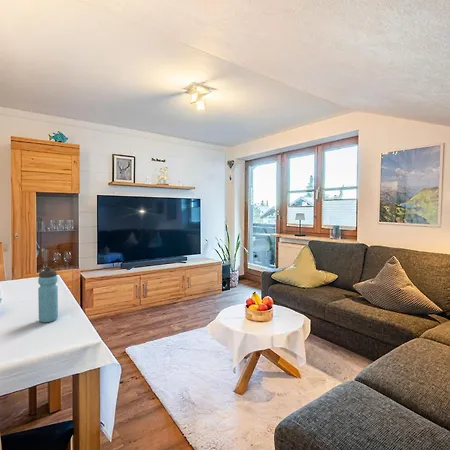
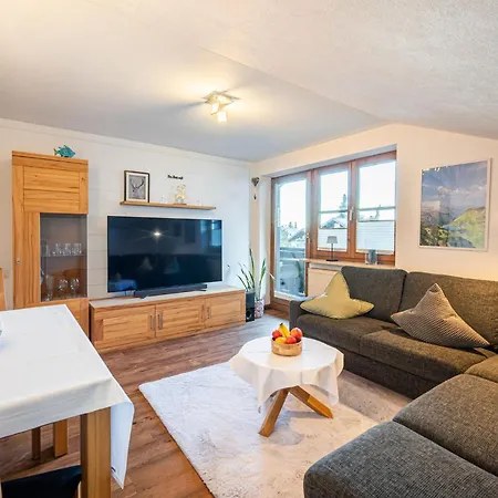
- water bottle [37,266,59,323]
